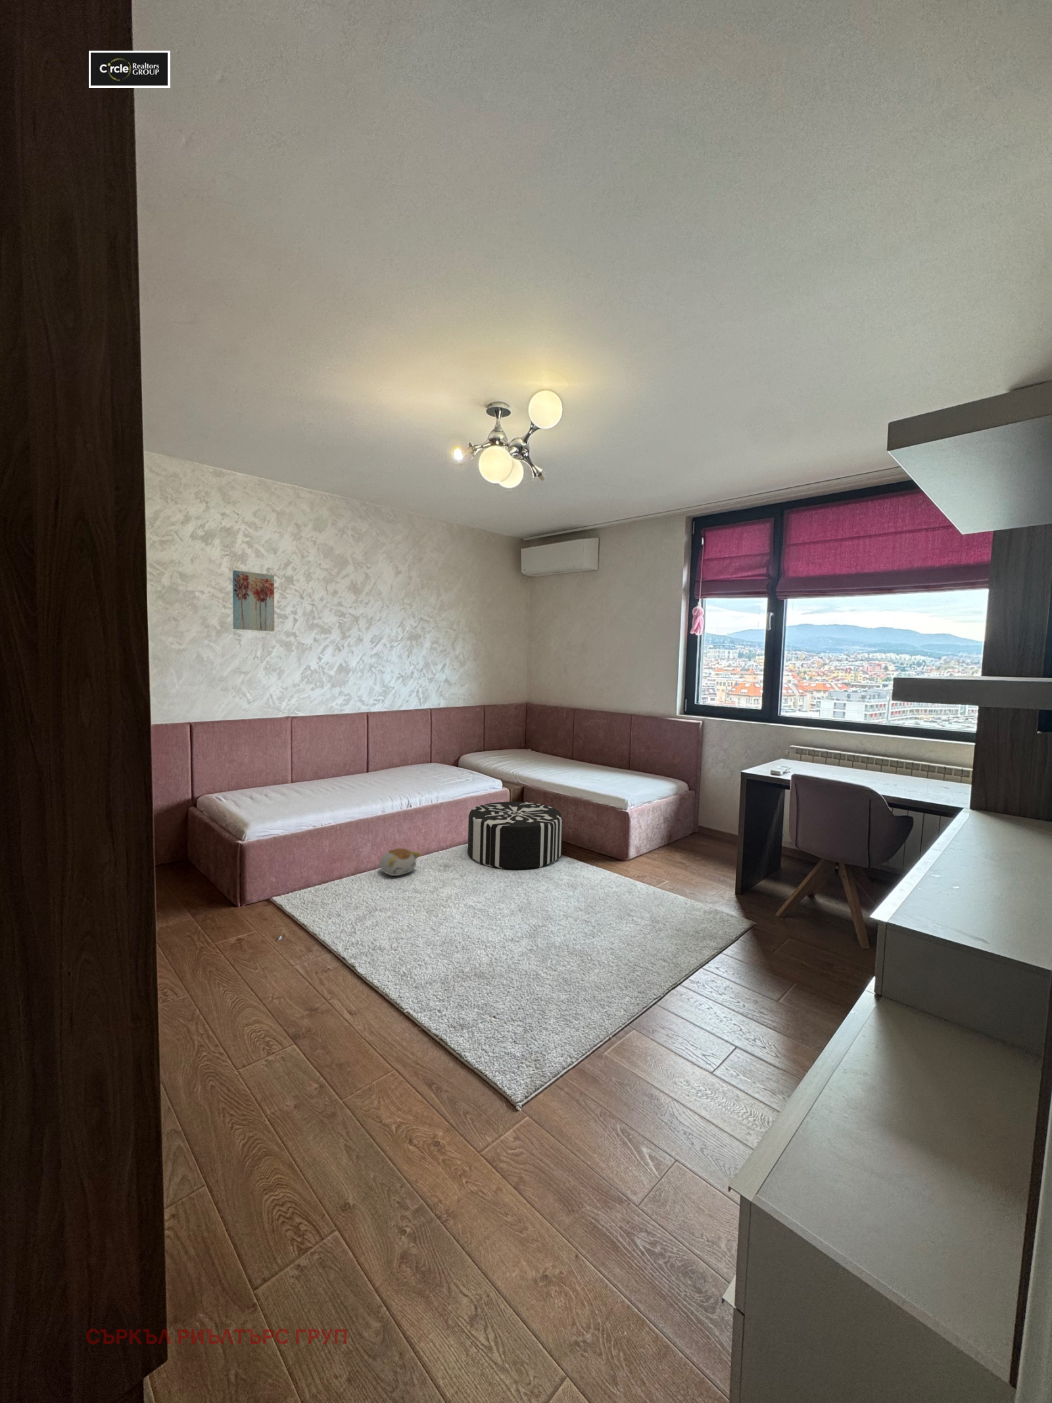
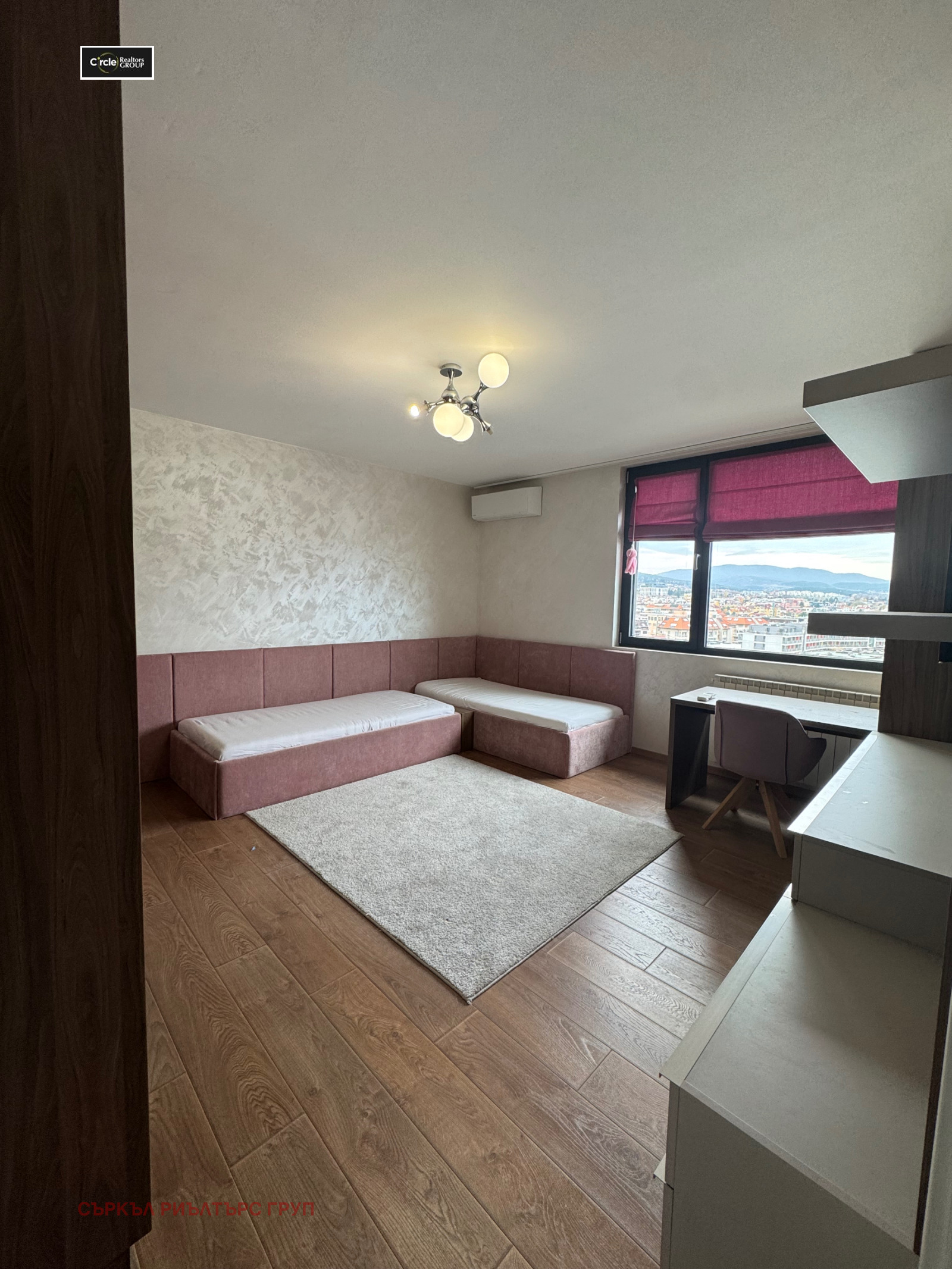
- wall art [232,569,275,632]
- plush toy [379,848,421,877]
- pouf [467,802,562,870]
